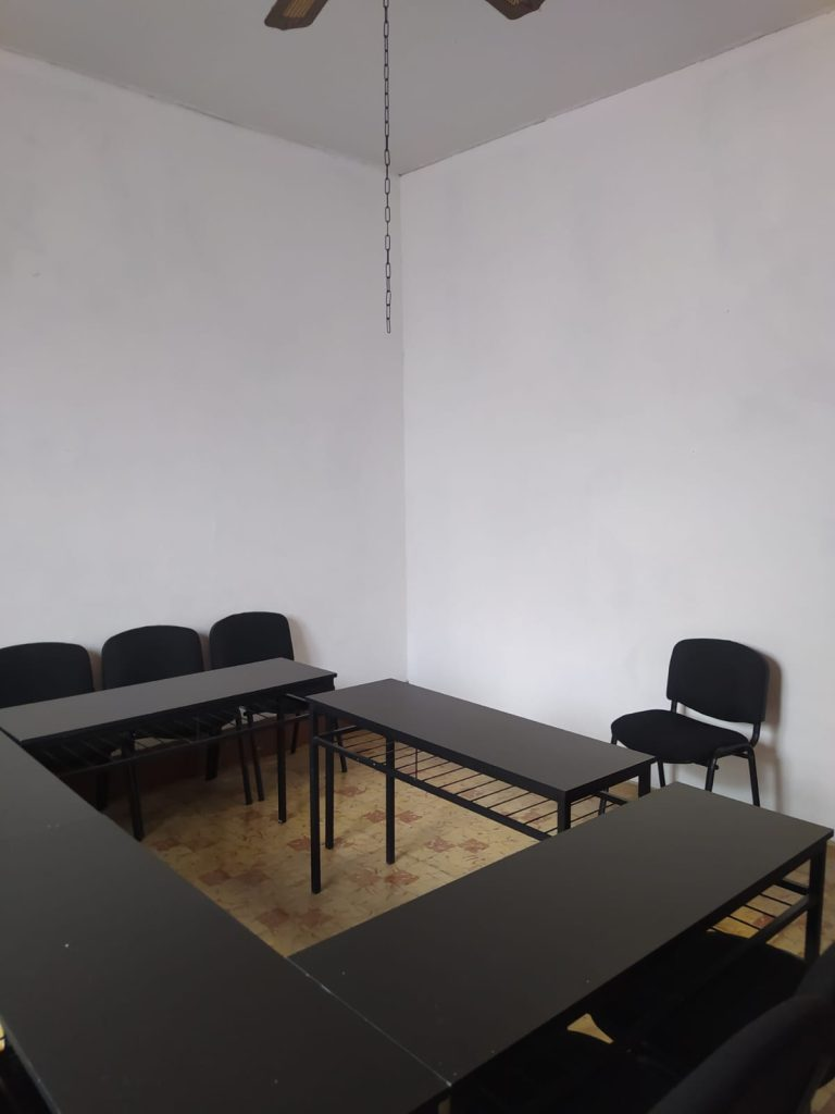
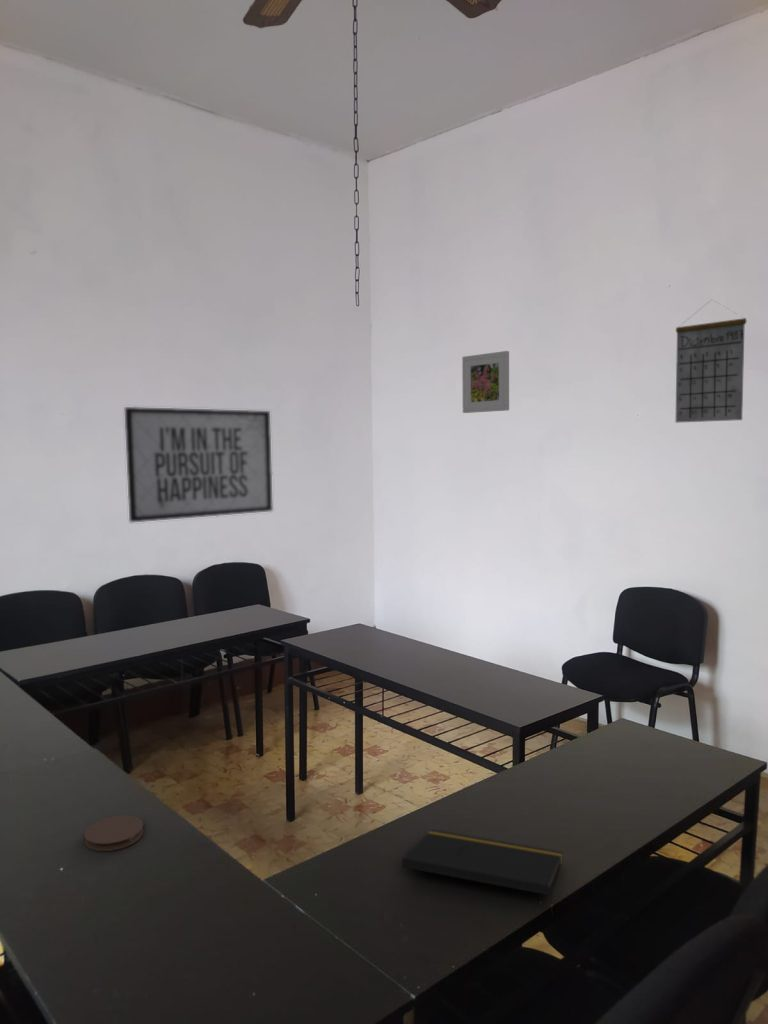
+ mirror [124,406,274,523]
+ coaster [83,814,145,852]
+ notepad [401,829,563,916]
+ calendar [674,299,747,424]
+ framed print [461,350,510,414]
